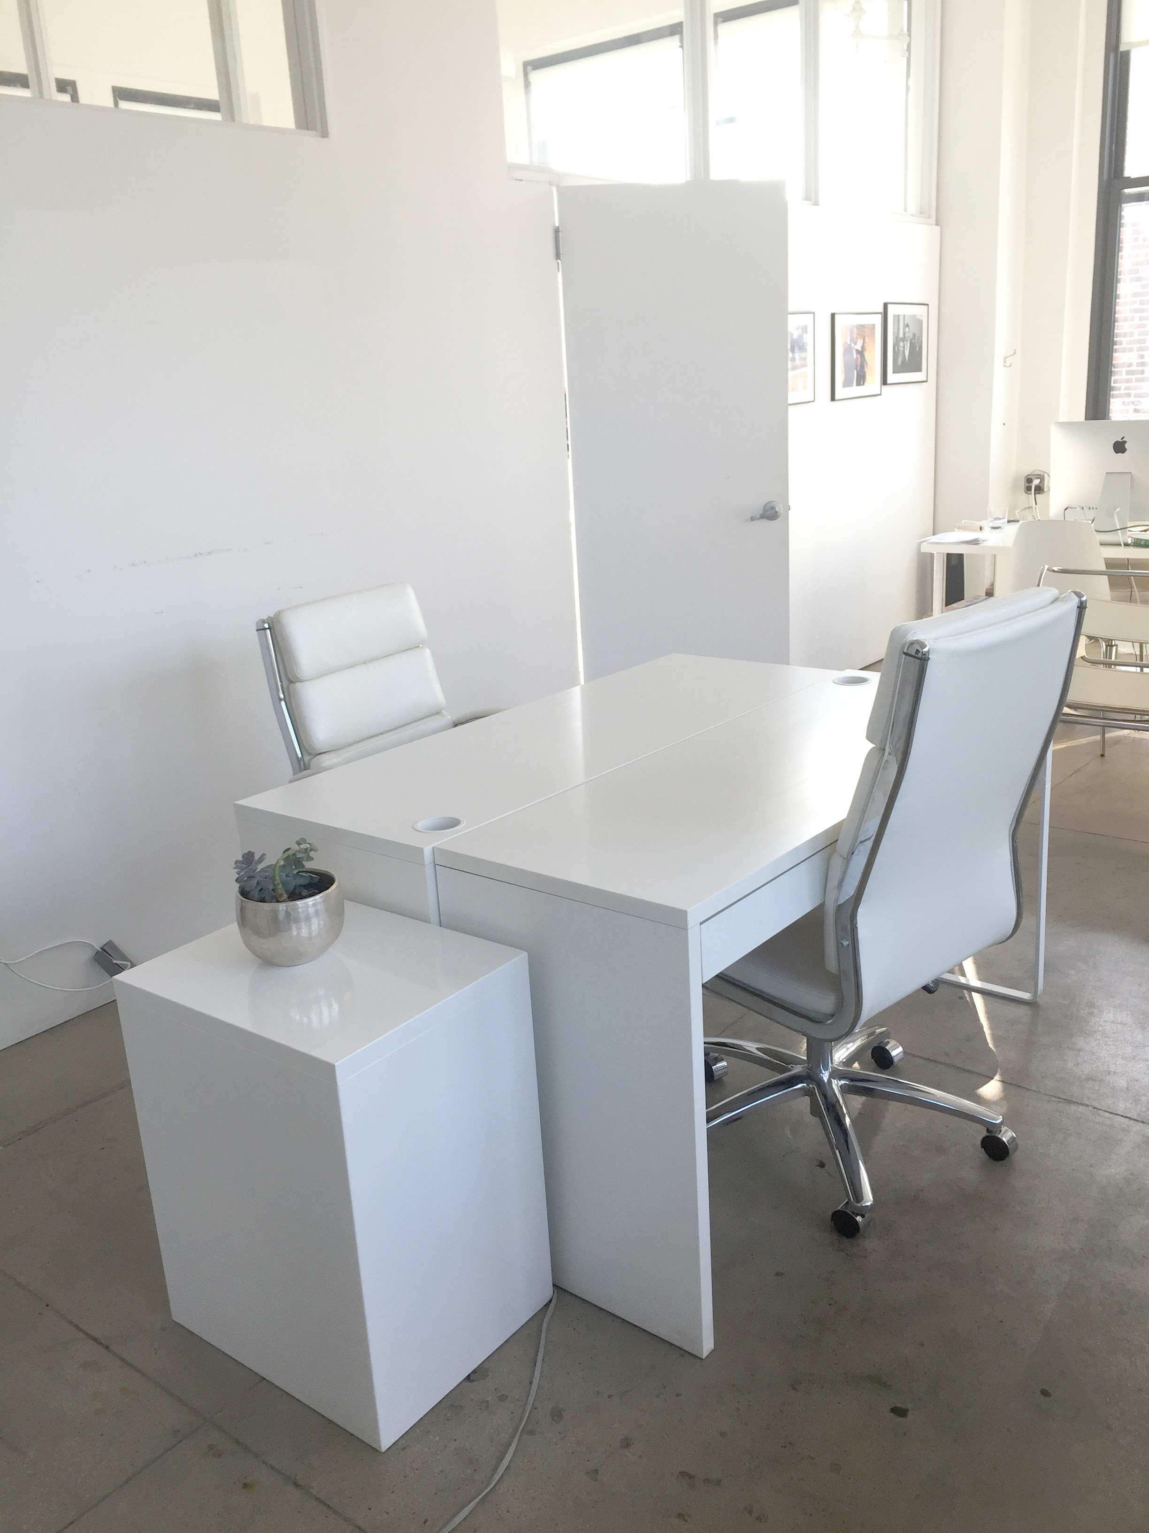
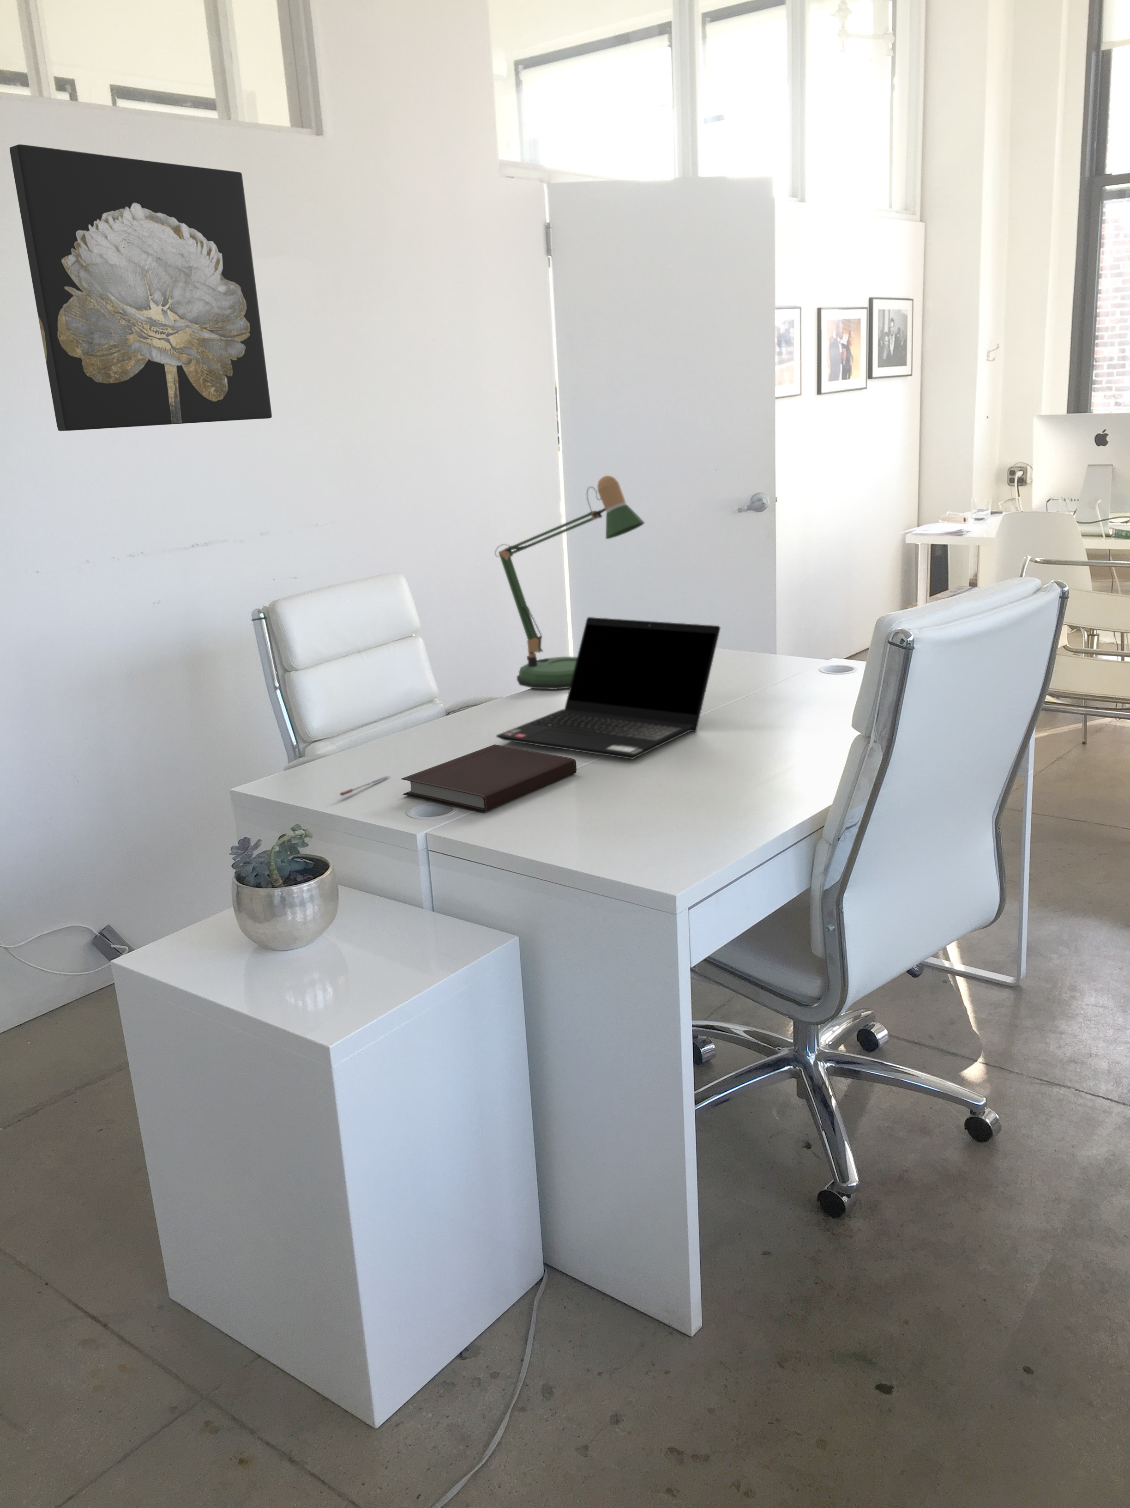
+ wall art [9,144,272,431]
+ notebook [401,743,577,812]
+ desk lamp [495,475,646,690]
+ laptop computer [495,616,720,760]
+ pen [338,775,391,796]
